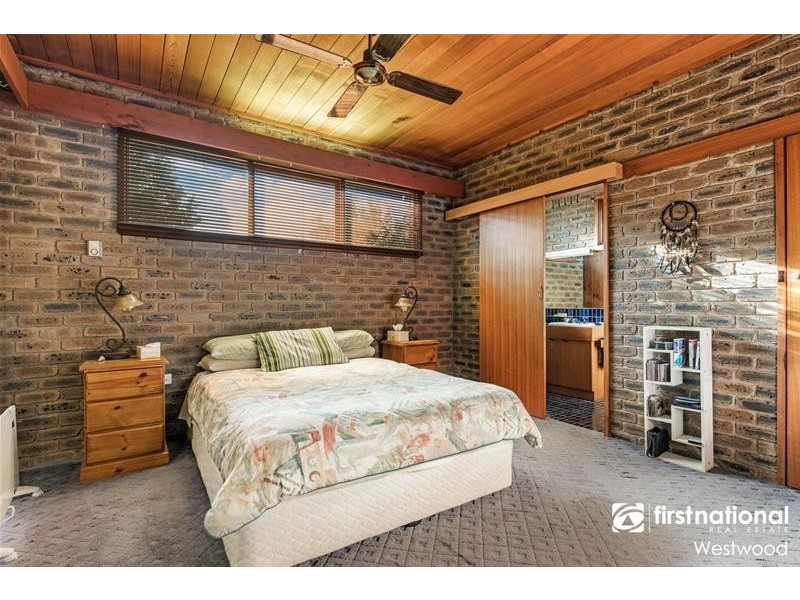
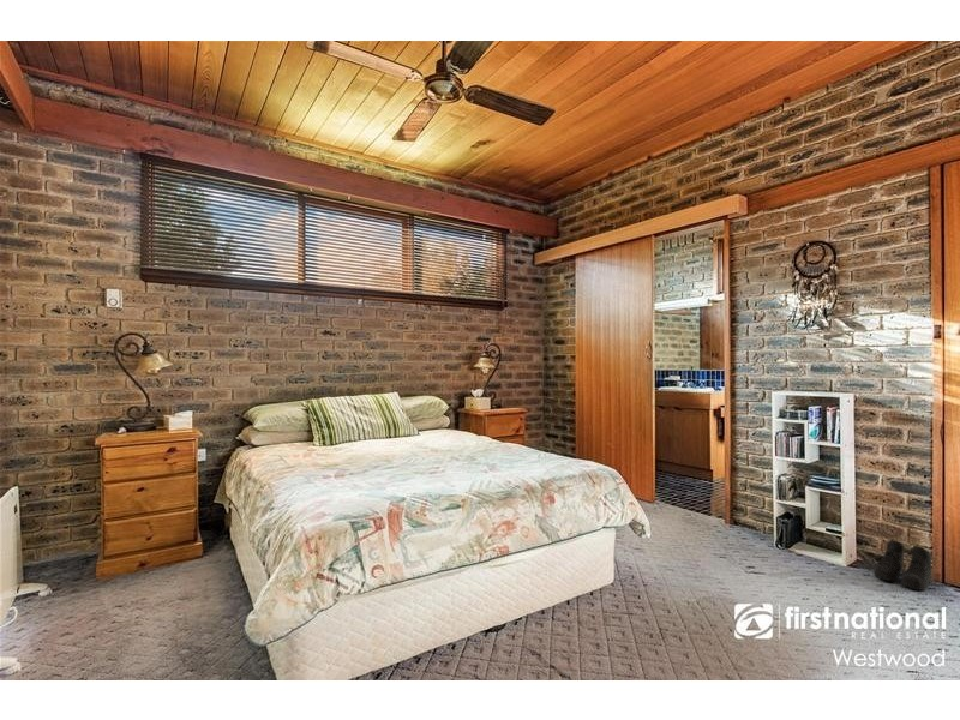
+ boots [874,539,934,592]
